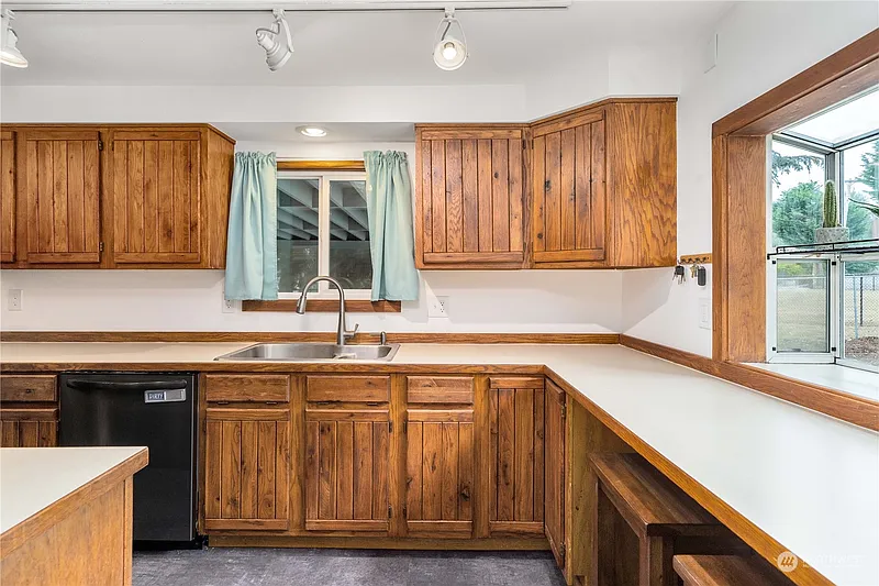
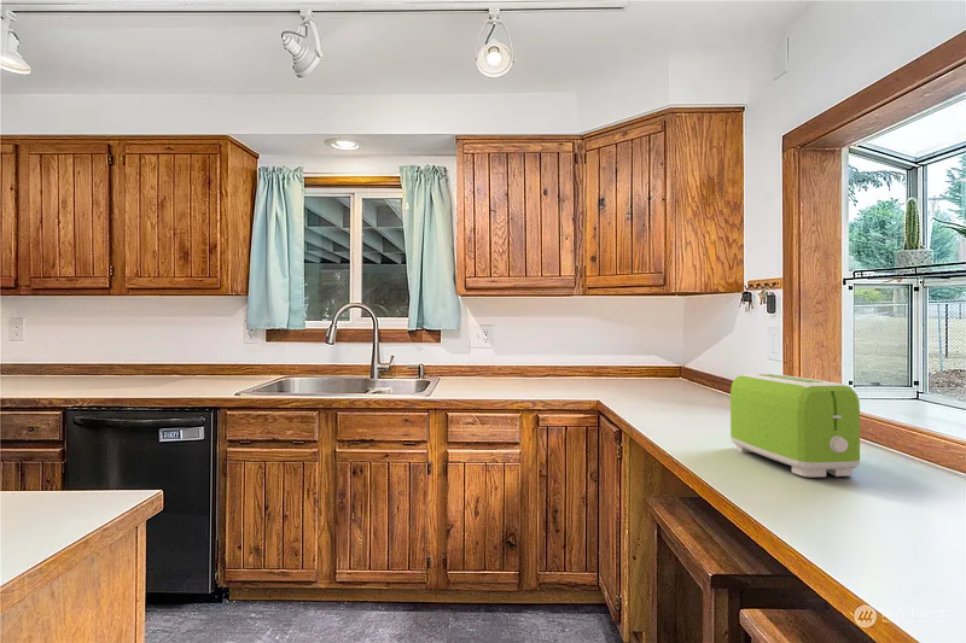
+ toaster [729,373,861,478]
